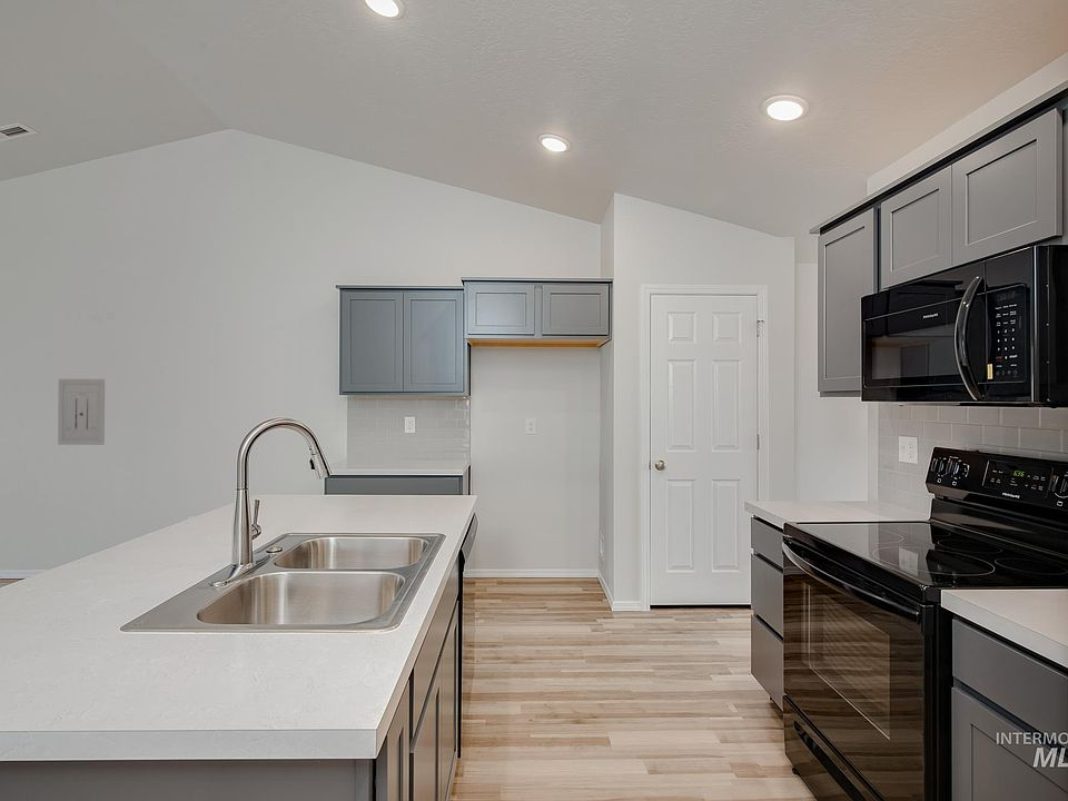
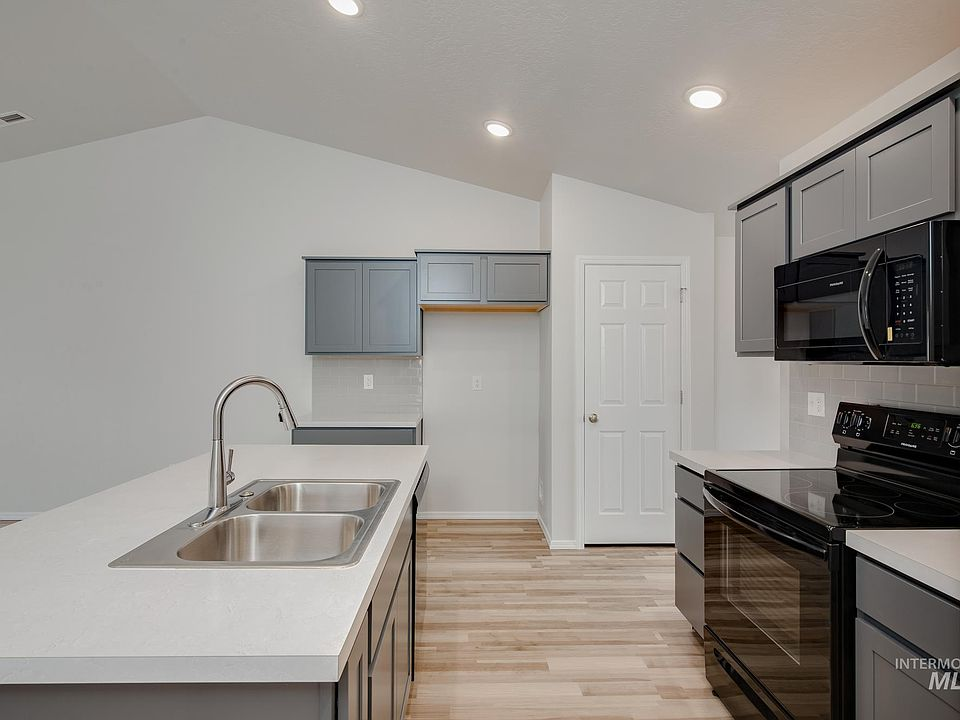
- wall art [57,378,106,446]
